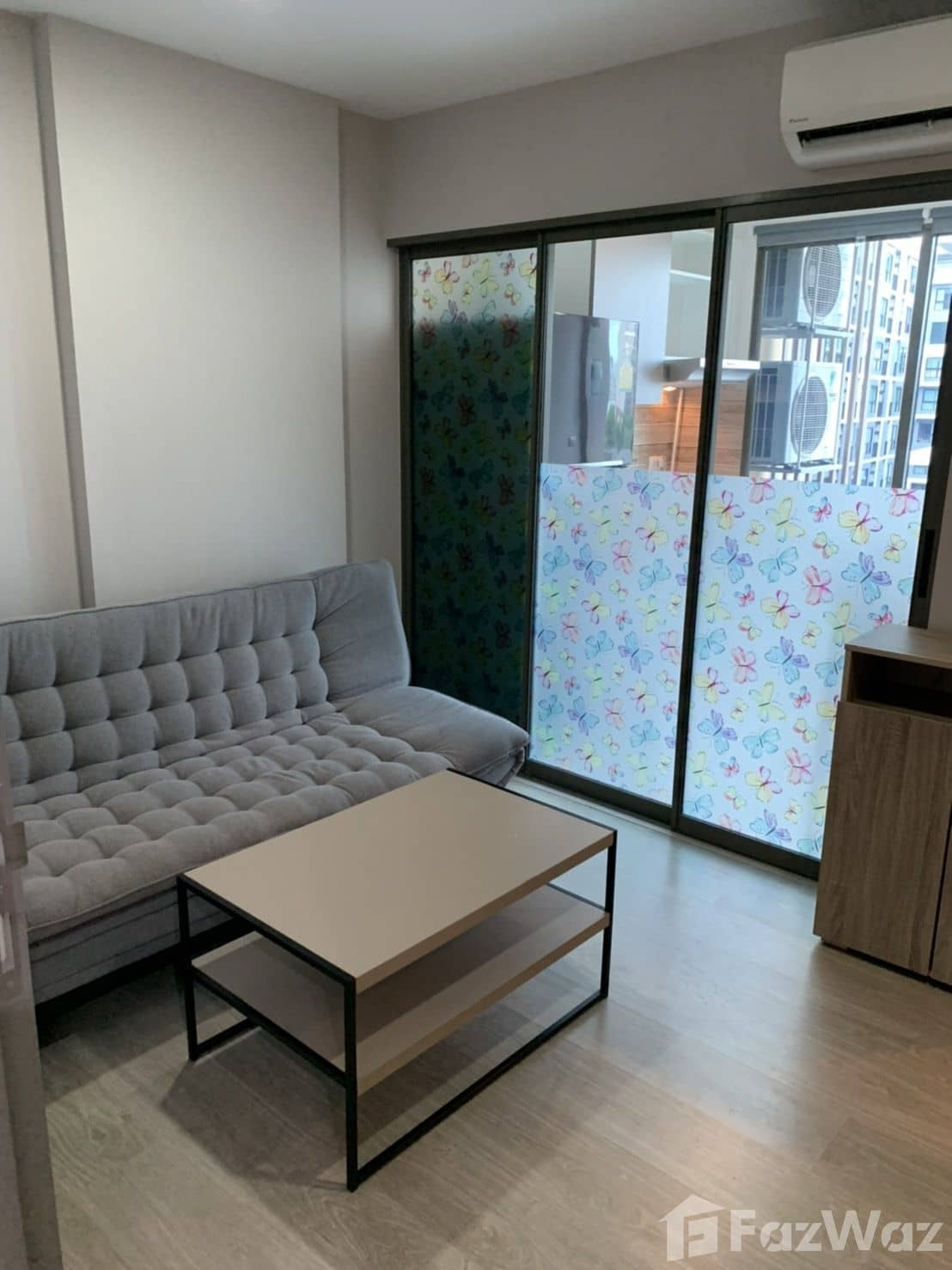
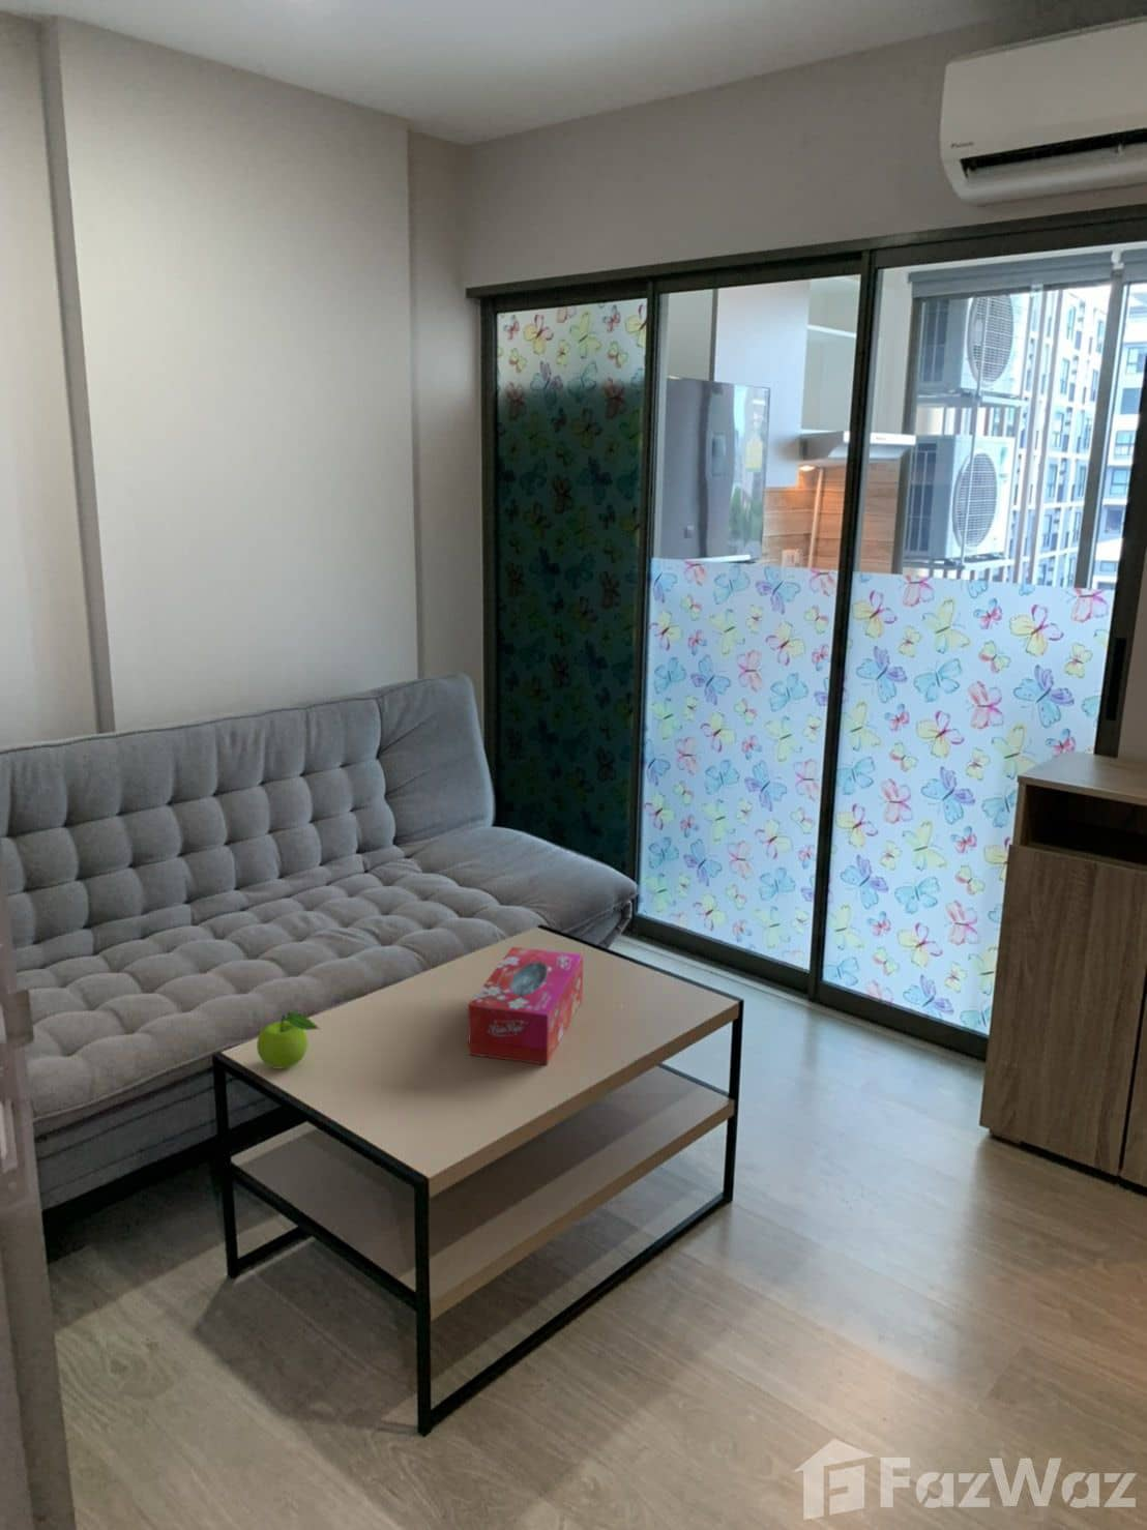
+ tissue box [467,946,584,1066]
+ fruit [255,1012,320,1070]
